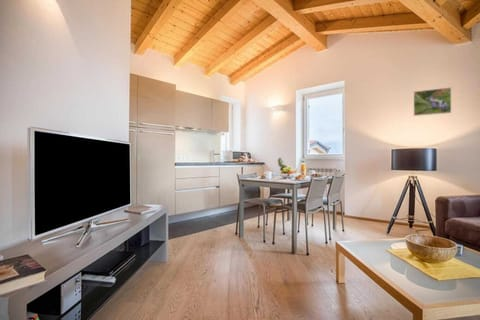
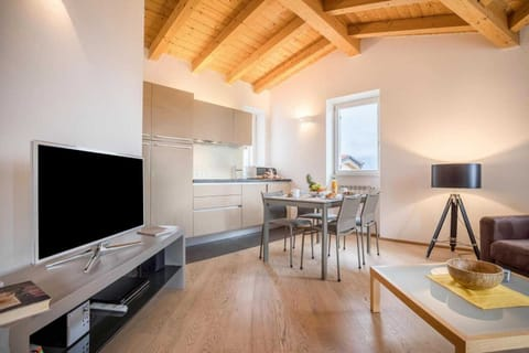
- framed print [412,86,452,117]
